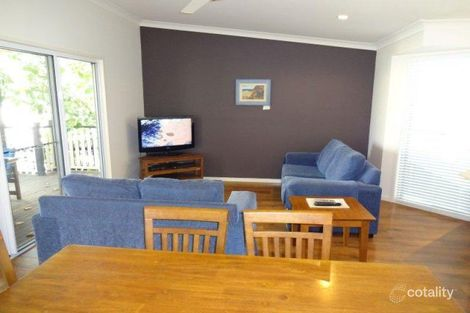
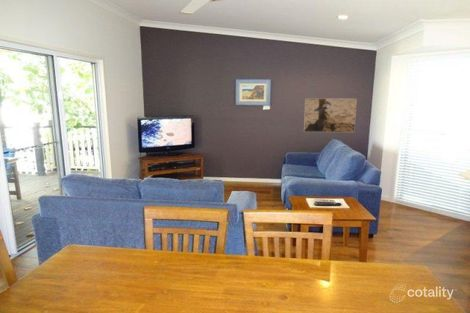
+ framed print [303,98,358,133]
